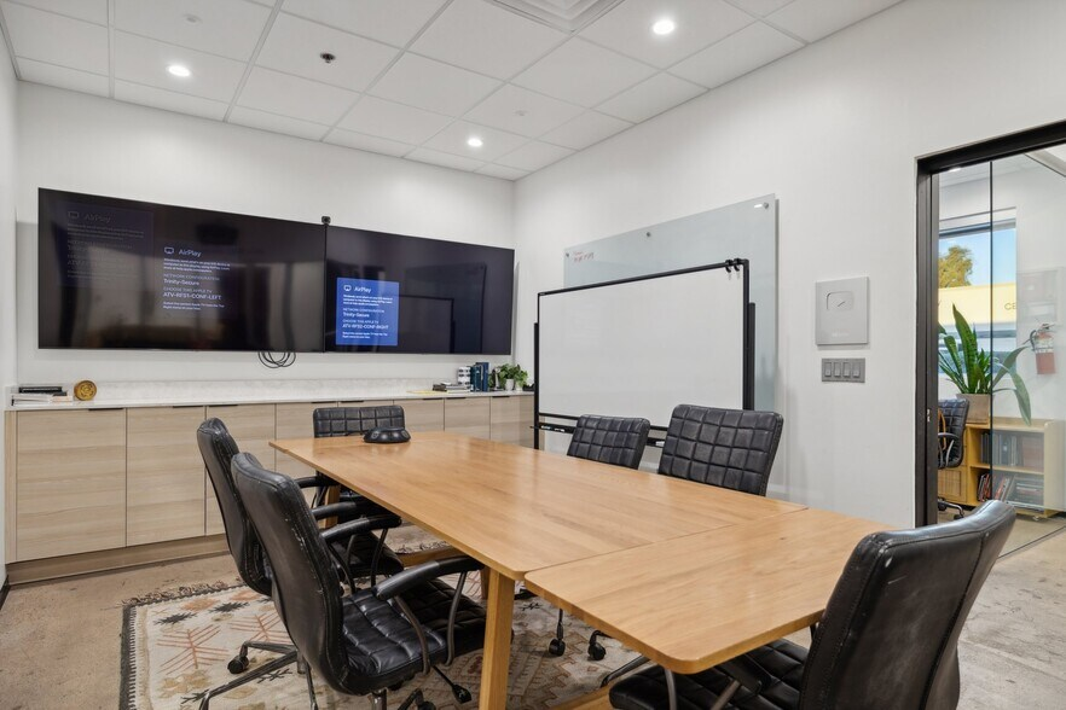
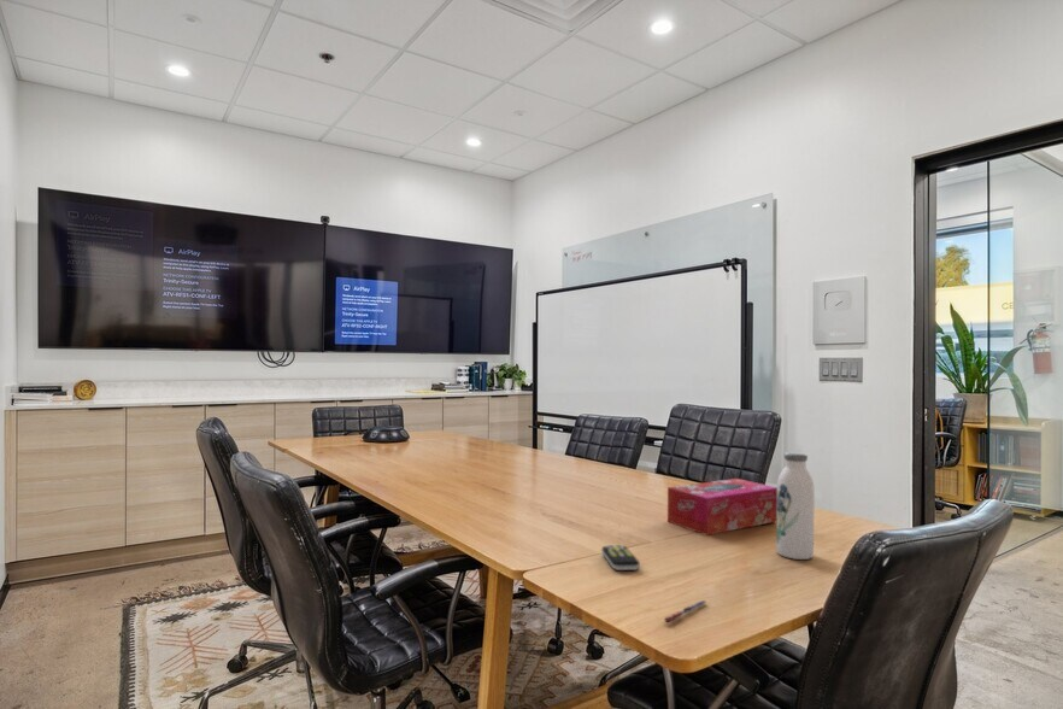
+ tissue box [666,477,777,537]
+ remote control [600,544,641,572]
+ water bottle [775,451,816,561]
+ pen [663,599,707,623]
